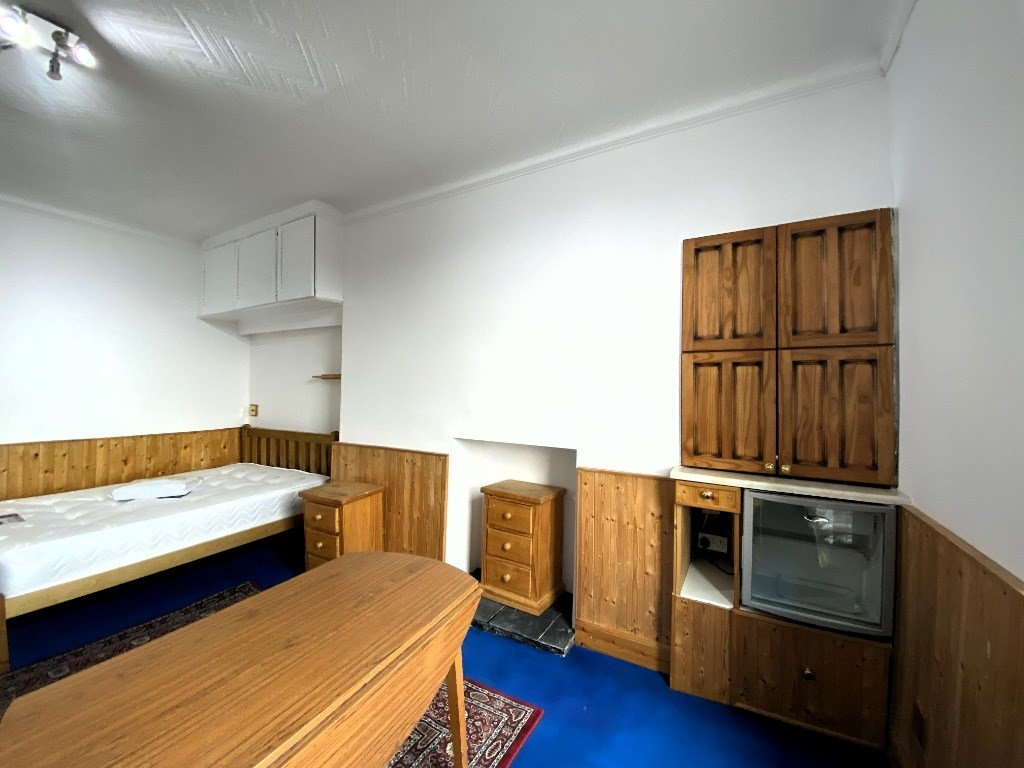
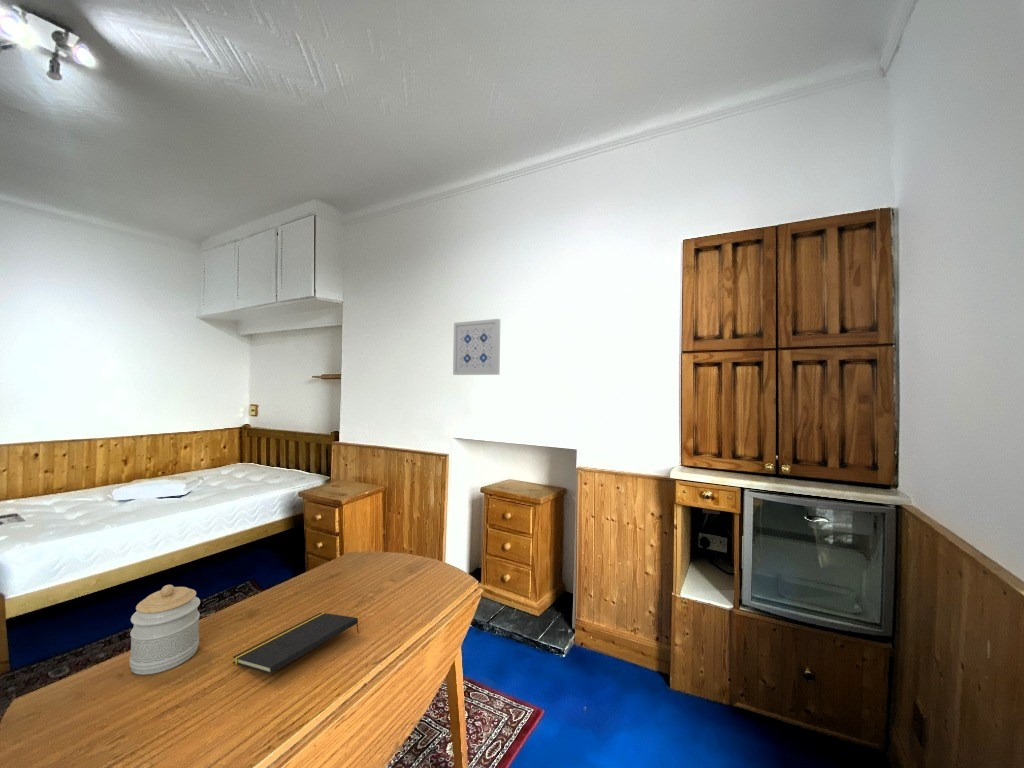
+ wall art [452,318,501,376]
+ notepad [232,612,360,675]
+ jar [129,584,201,676]
